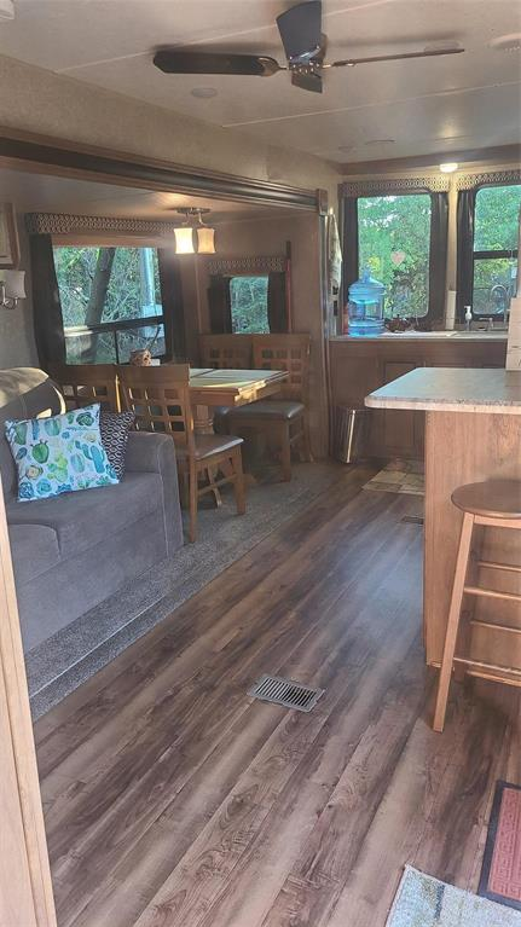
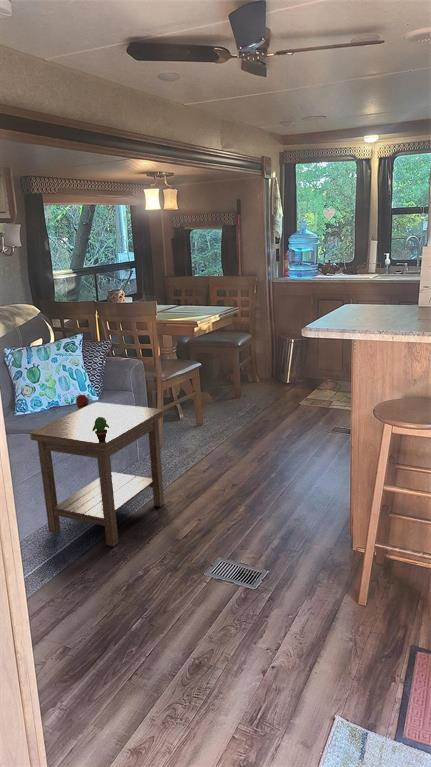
+ side table [29,402,165,548]
+ potted cactus [68,393,110,442]
